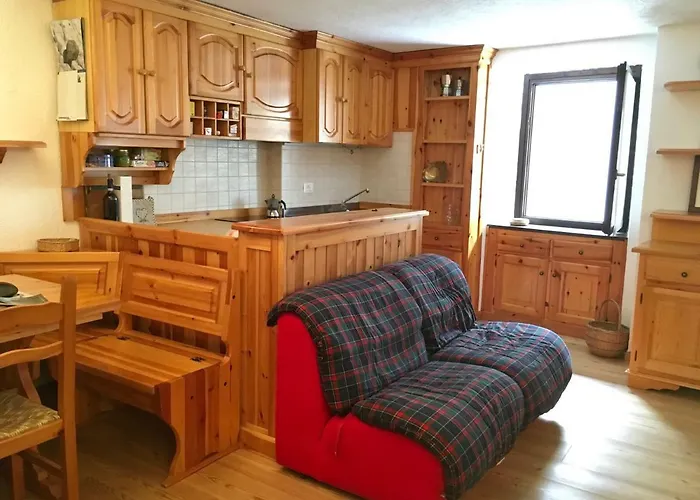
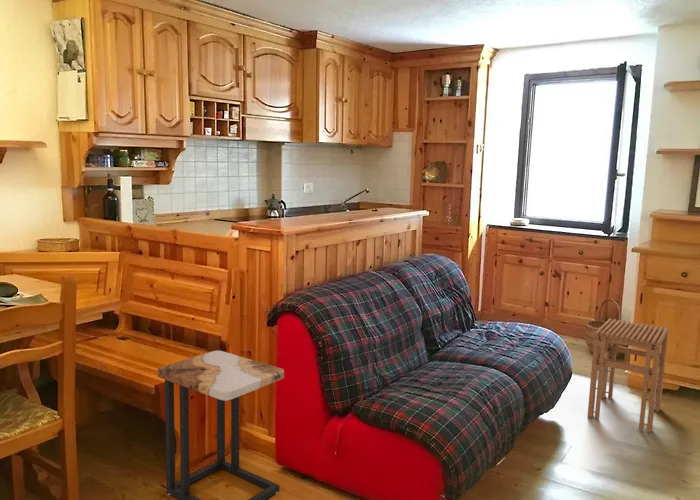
+ side table [157,350,285,500]
+ stool [586,318,670,433]
